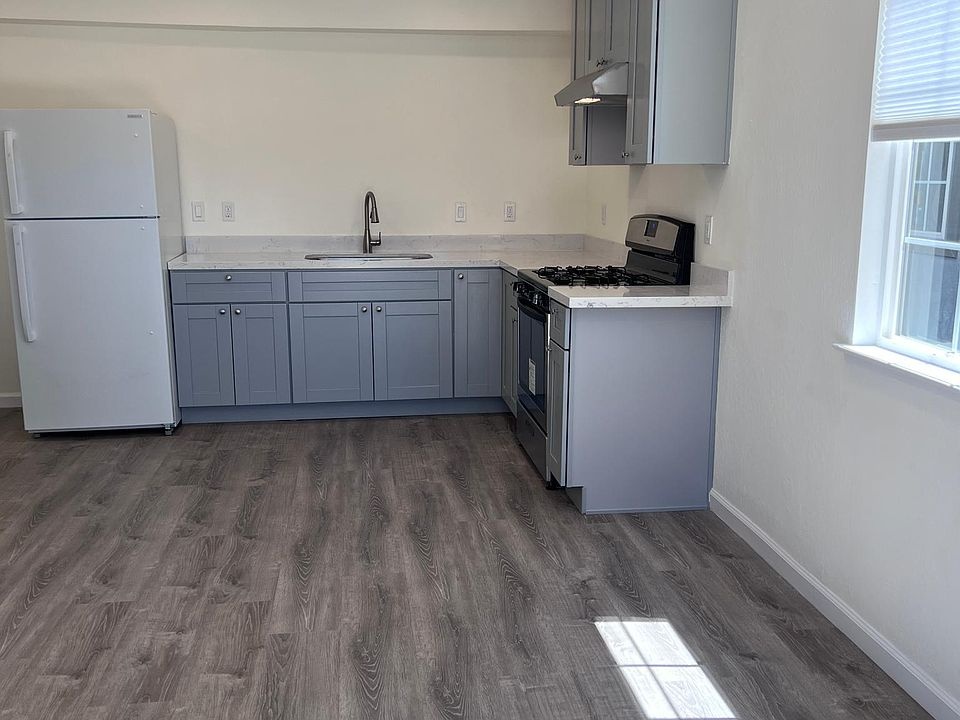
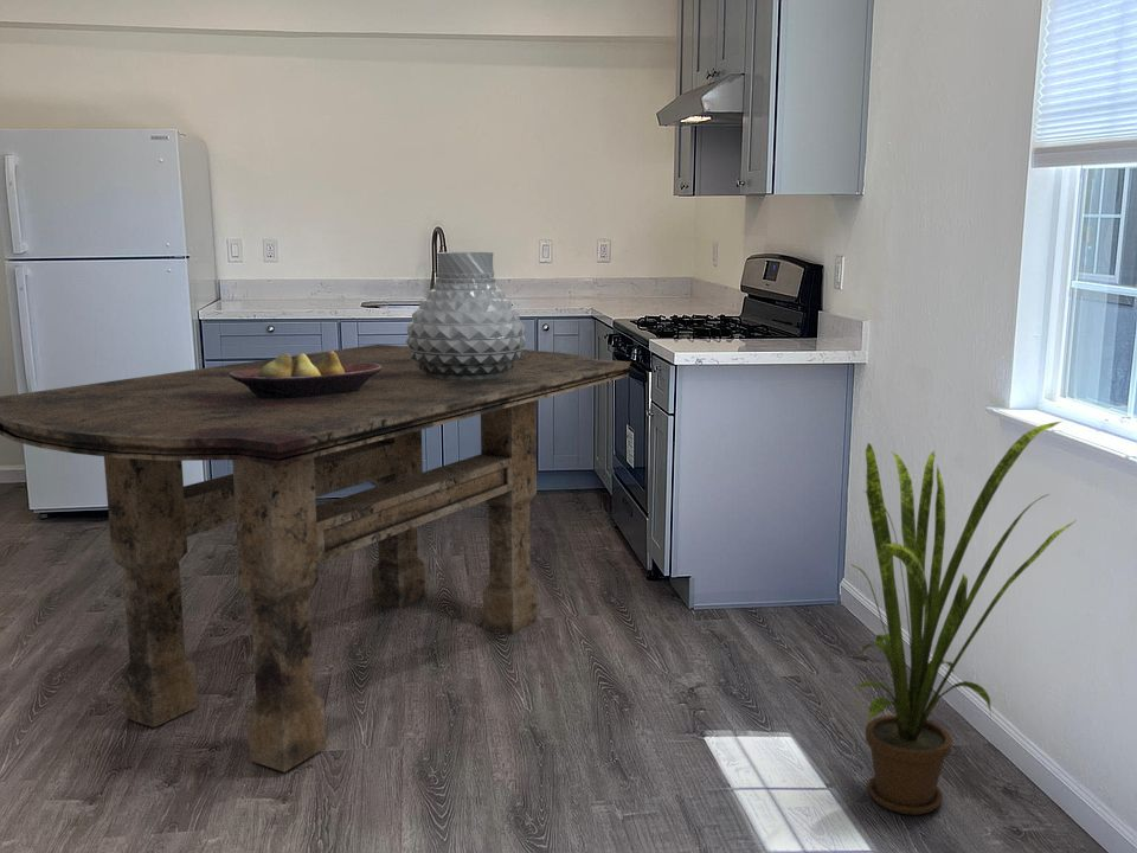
+ dining table [0,344,632,774]
+ fruit bowl [230,349,381,399]
+ vase [405,251,527,380]
+ house plant [849,421,1078,815]
